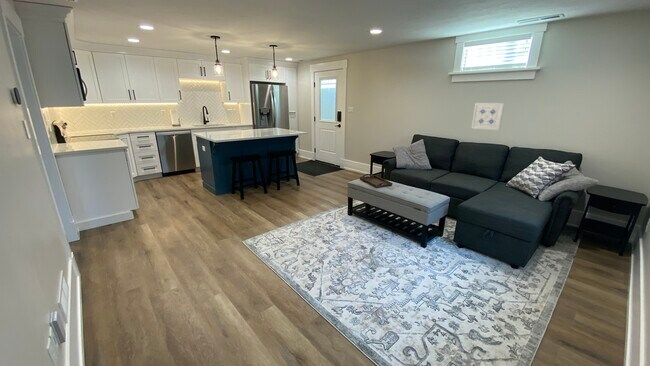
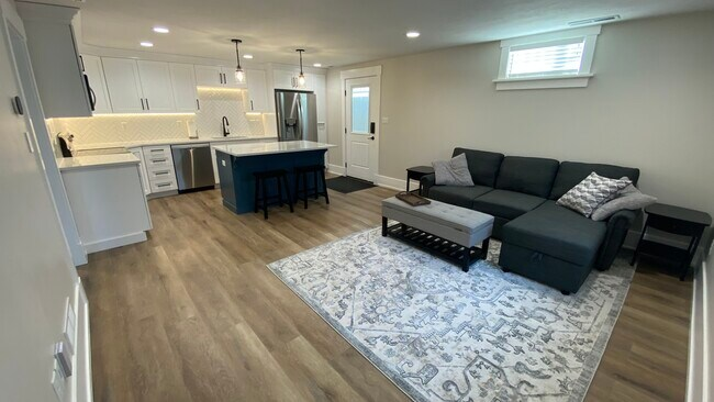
- wall art [471,102,505,131]
